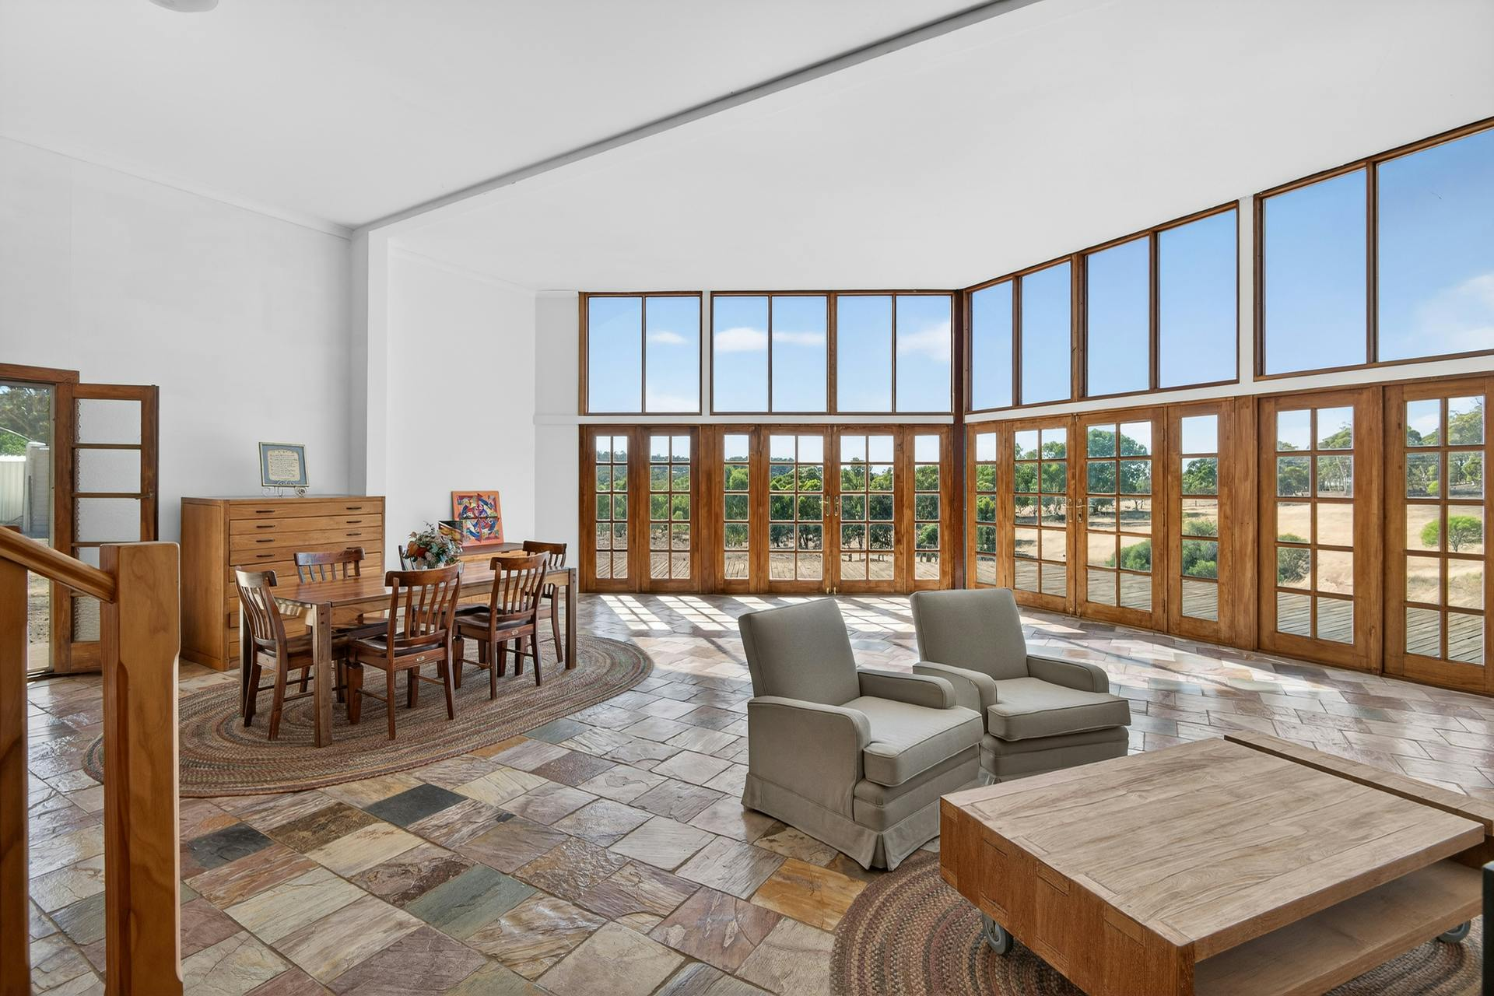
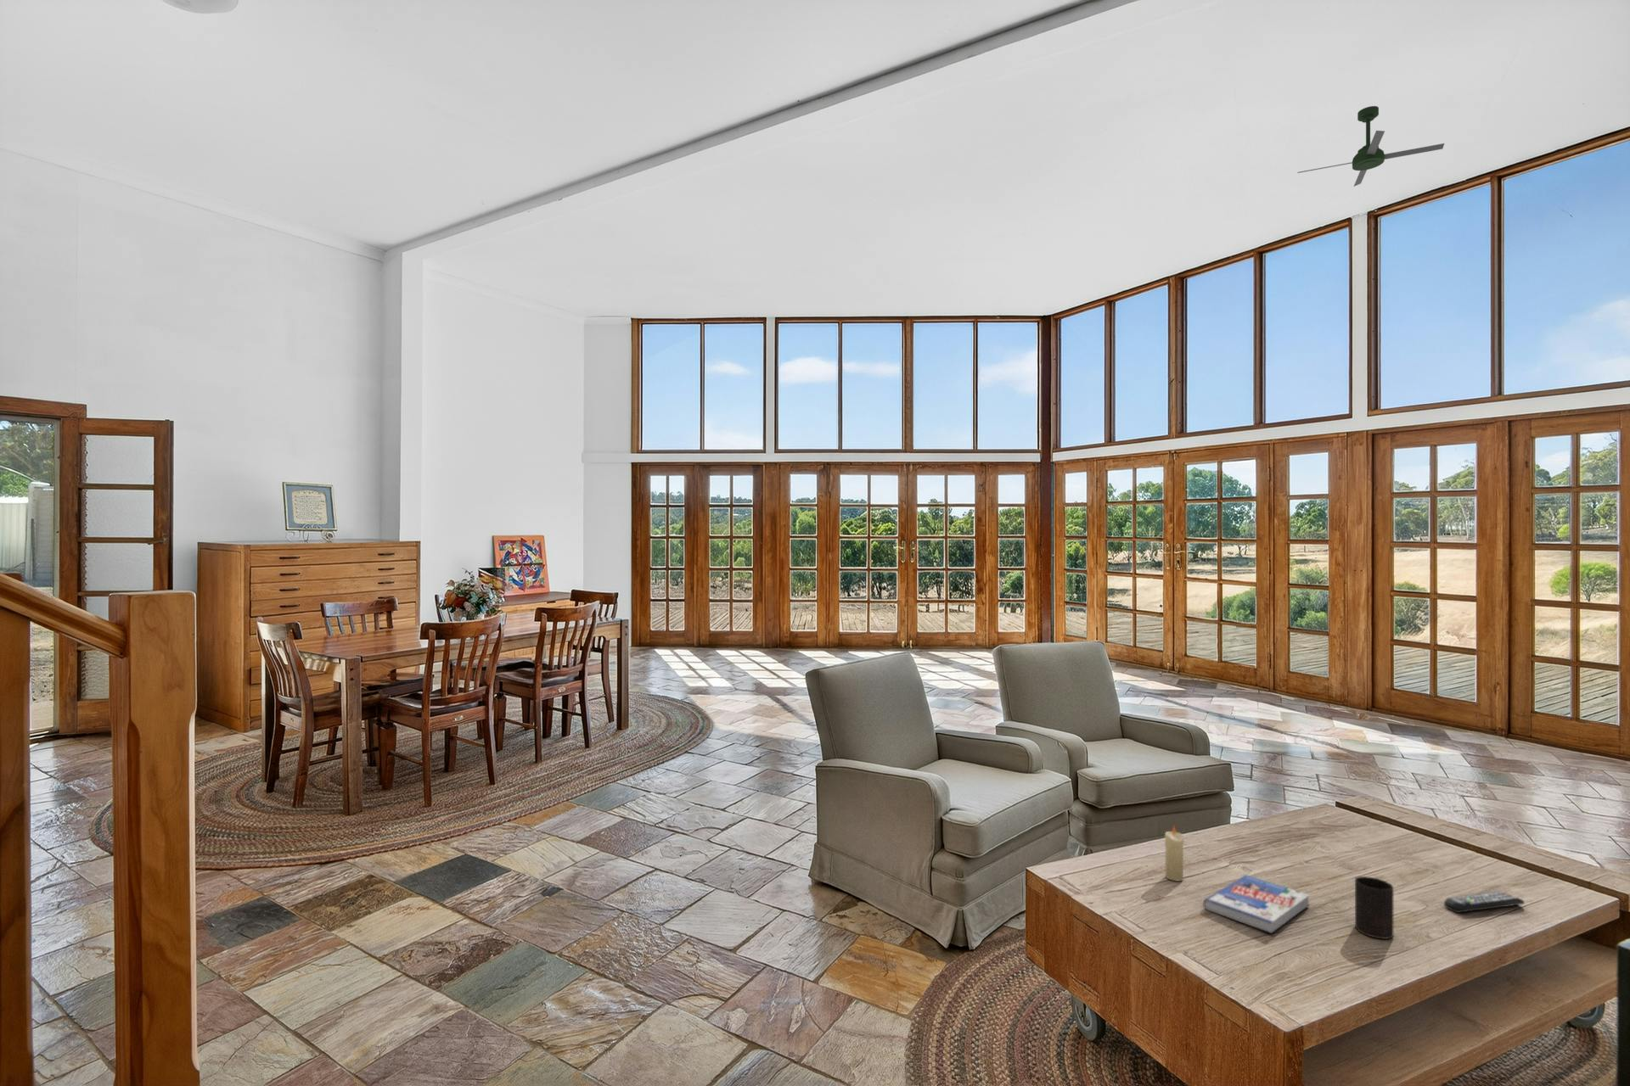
+ remote control [1443,890,1526,914]
+ candle [1164,824,1185,881]
+ ceiling fan [1296,105,1444,188]
+ cup [1355,875,1394,941]
+ book [1203,874,1311,934]
